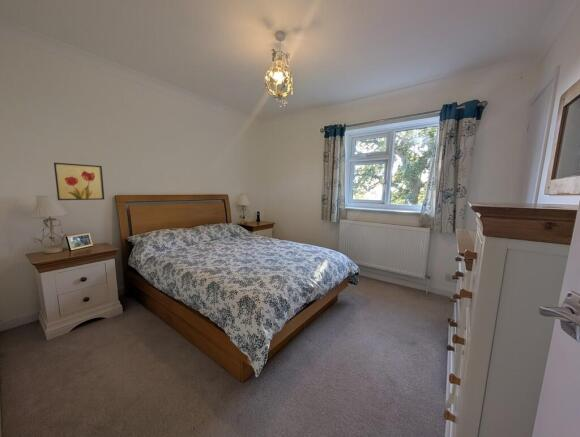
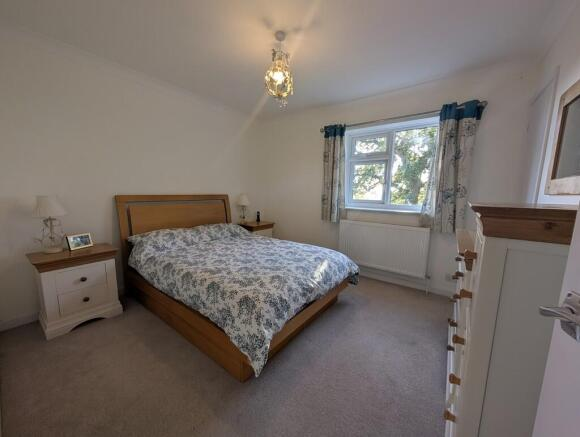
- wall art [53,162,105,201]
